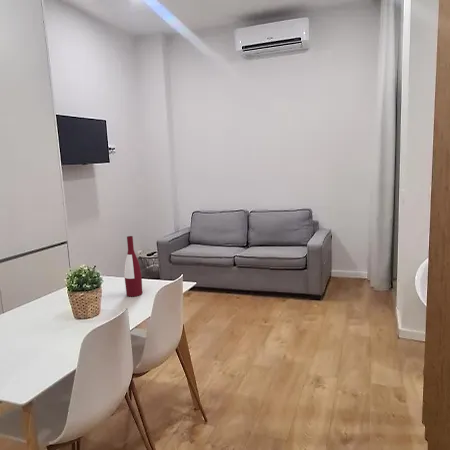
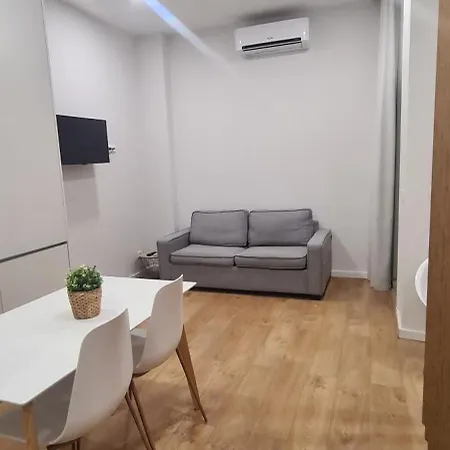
- alcohol [123,235,143,298]
